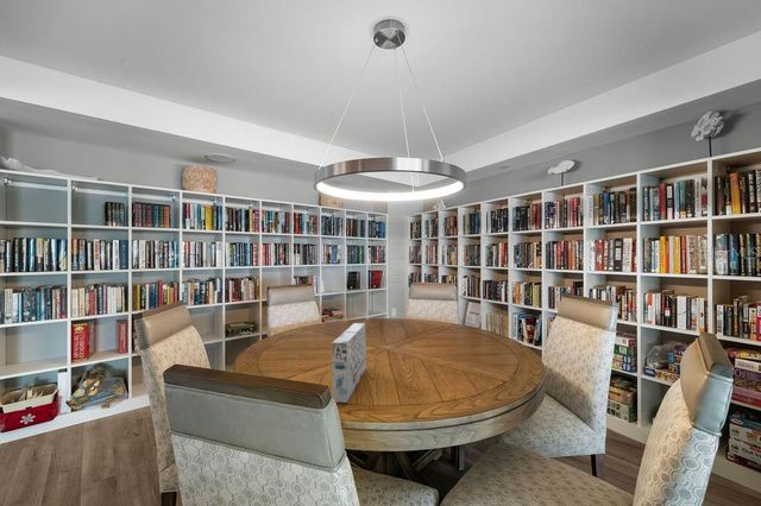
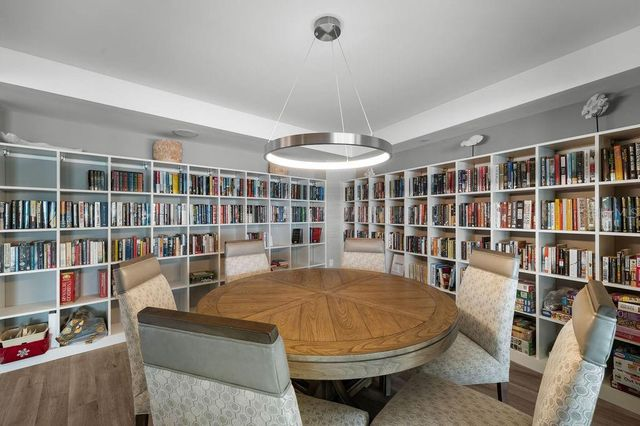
- board game [331,322,367,404]
